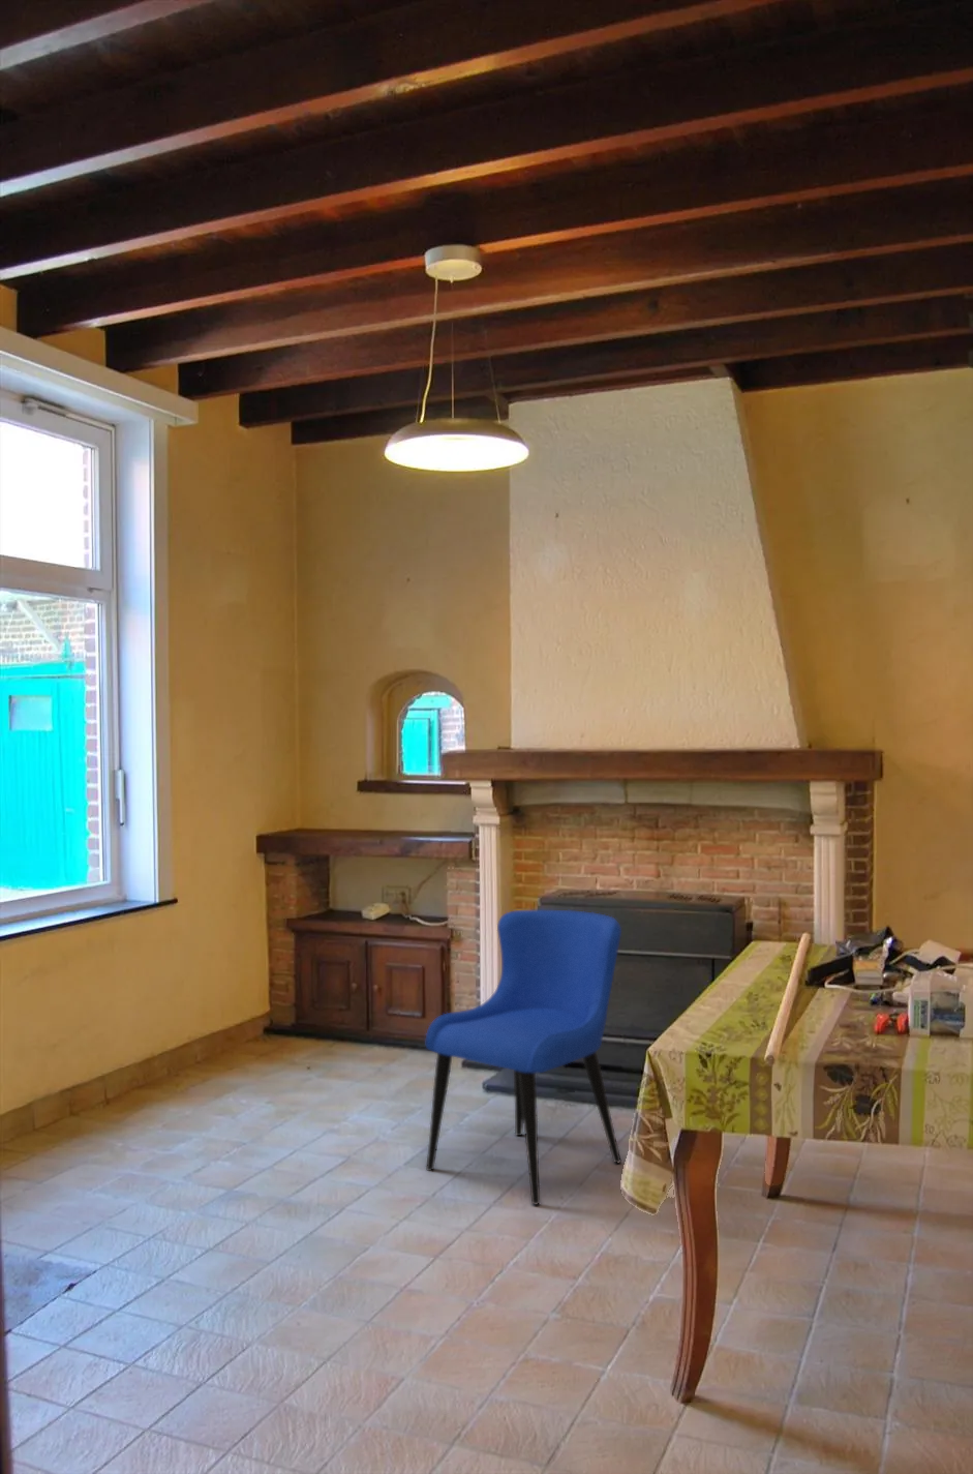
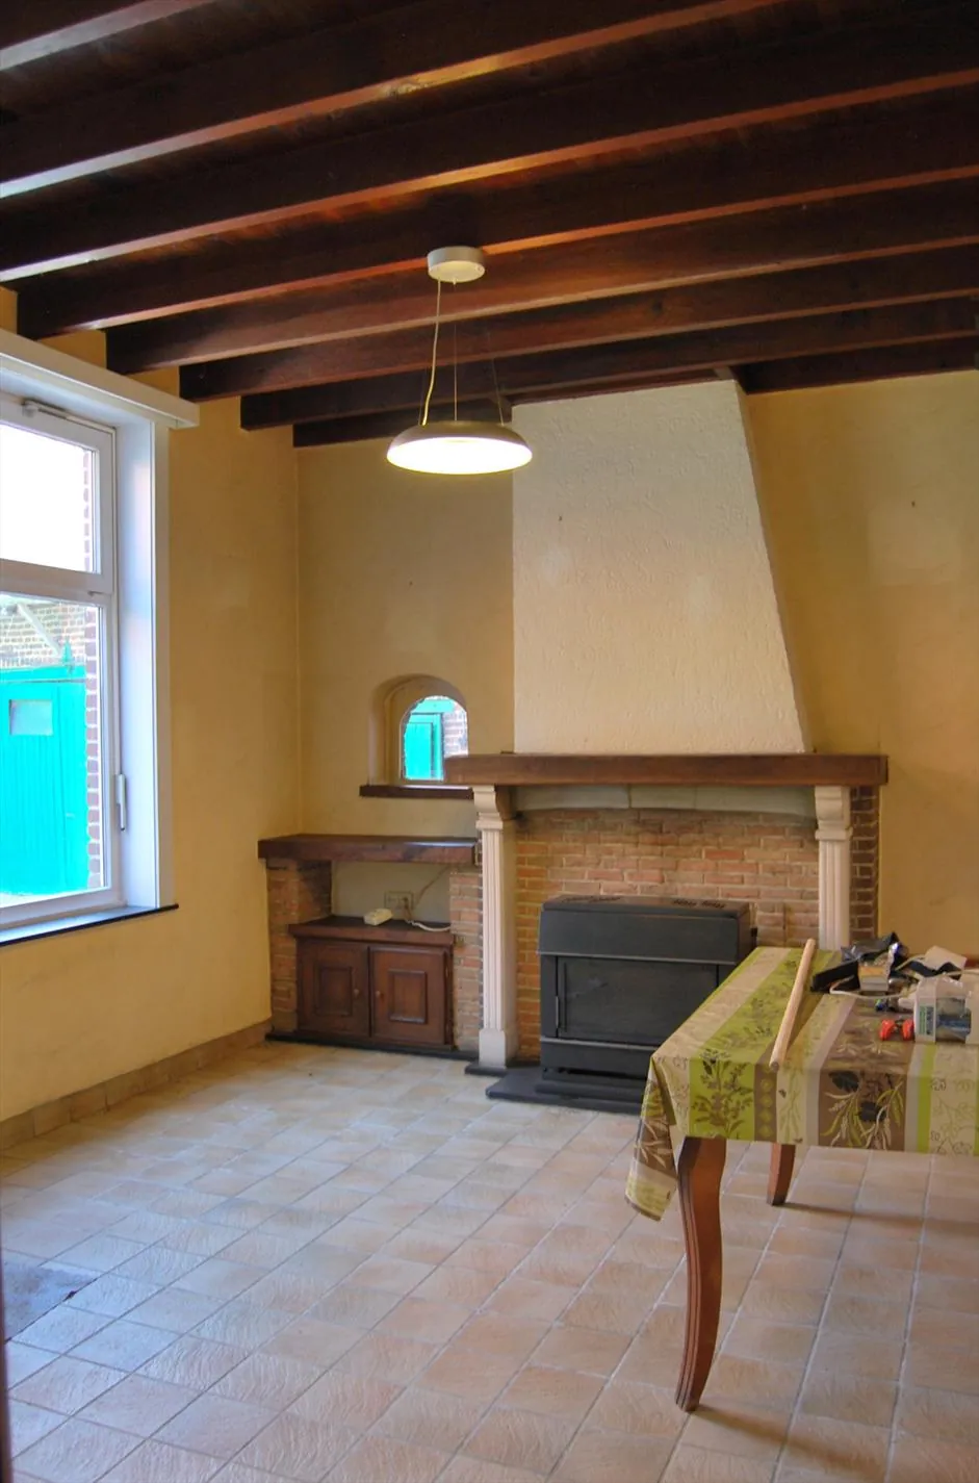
- dining chair [425,909,622,1206]
